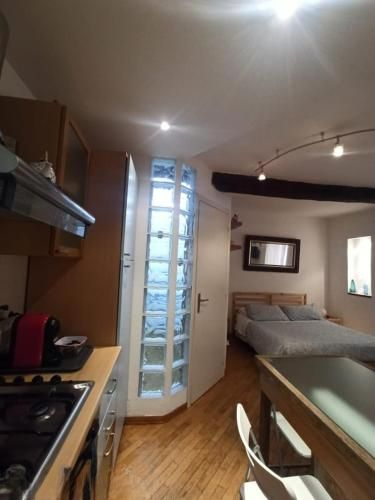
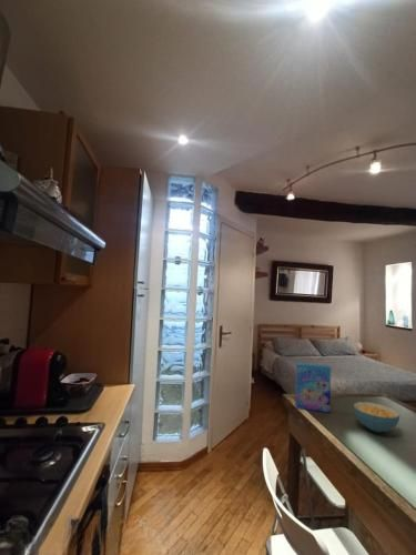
+ cereal box [294,362,332,414]
+ cereal bowl [353,401,400,433]
